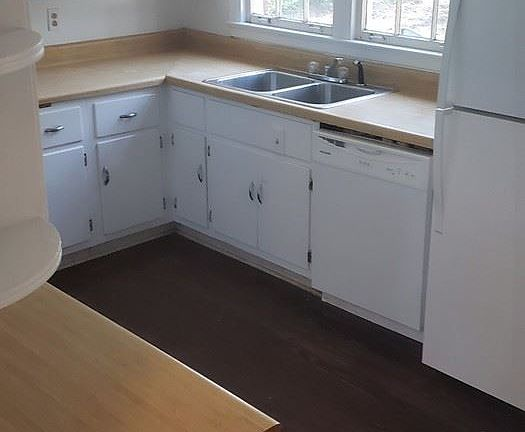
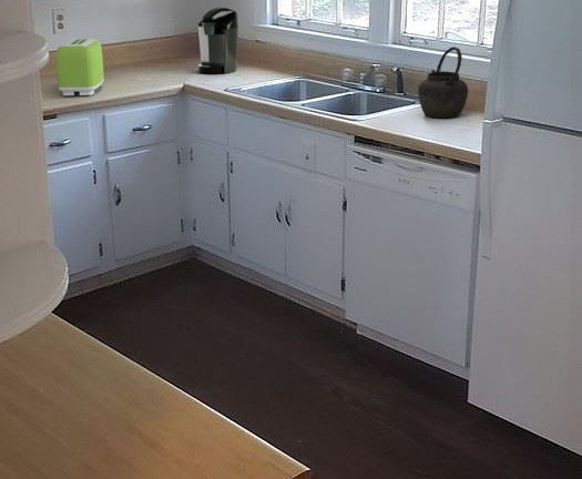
+ toaster [55,38,105,96]
+ coffee maker [197,7,239,74]
+ kettle [417,45,469,120]
